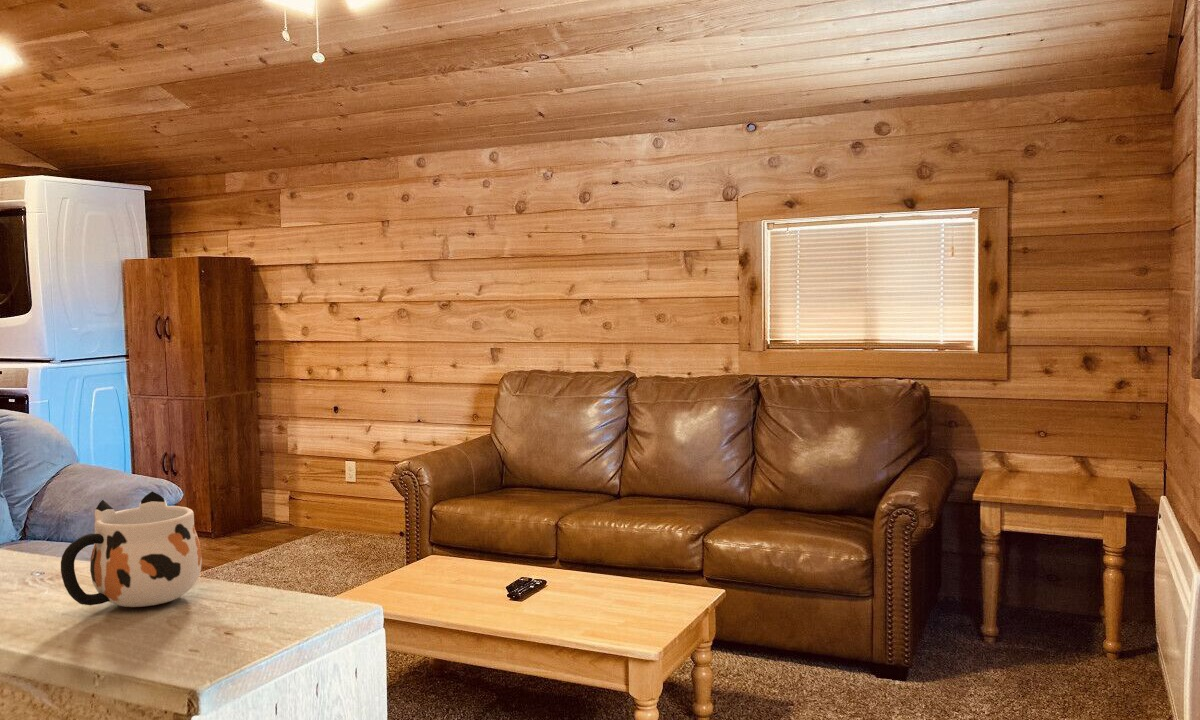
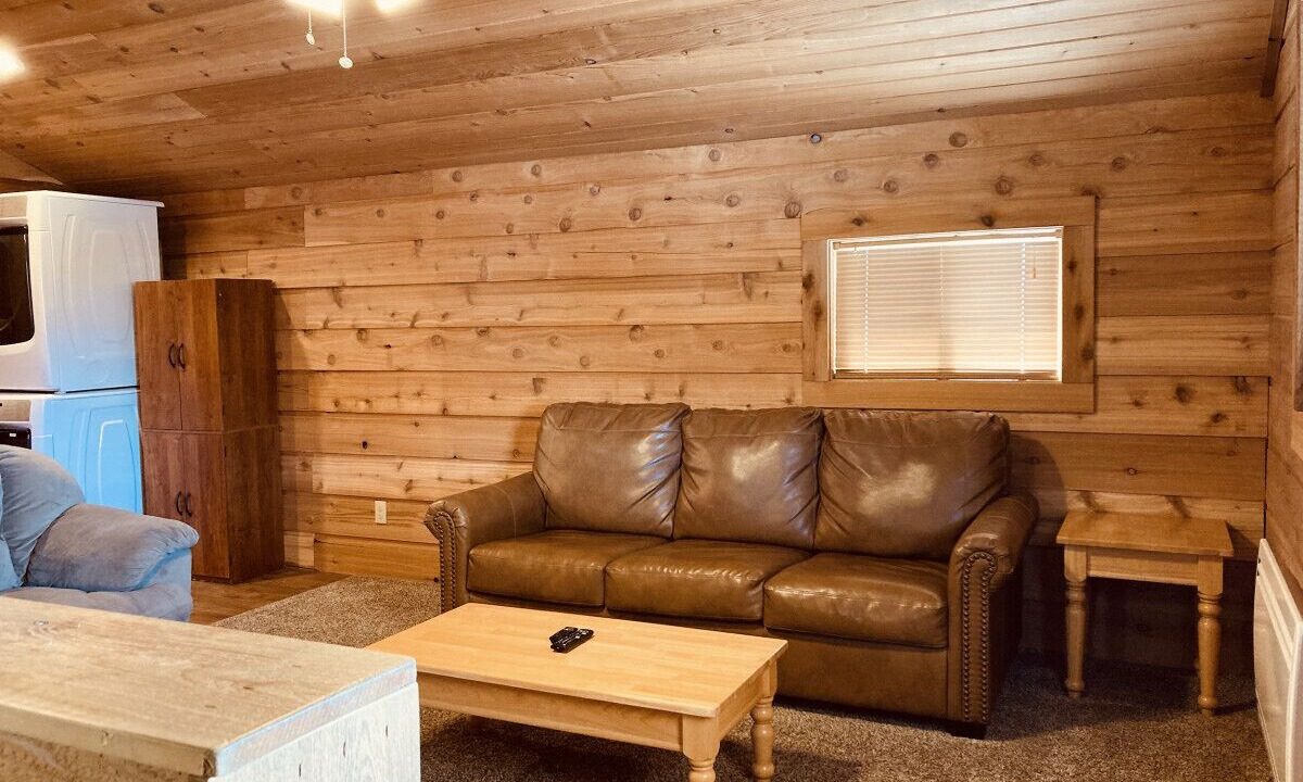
- mug [60,490,203,608]
